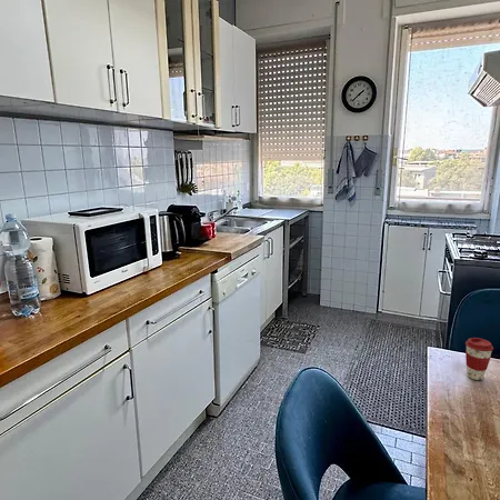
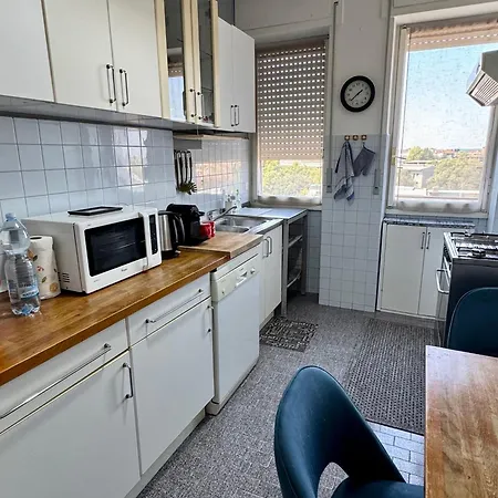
- coffee cup [464,337,494,381]
